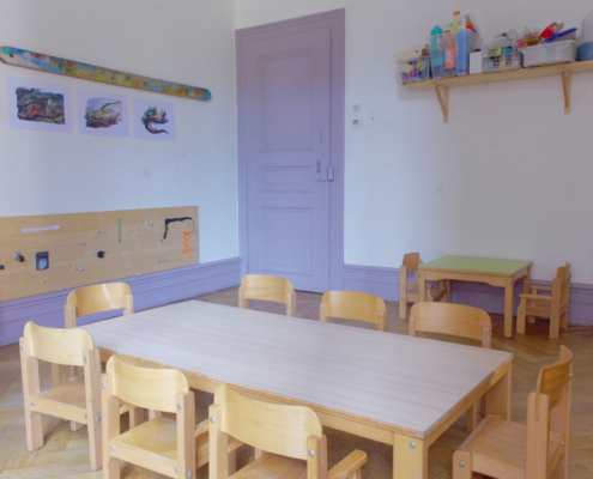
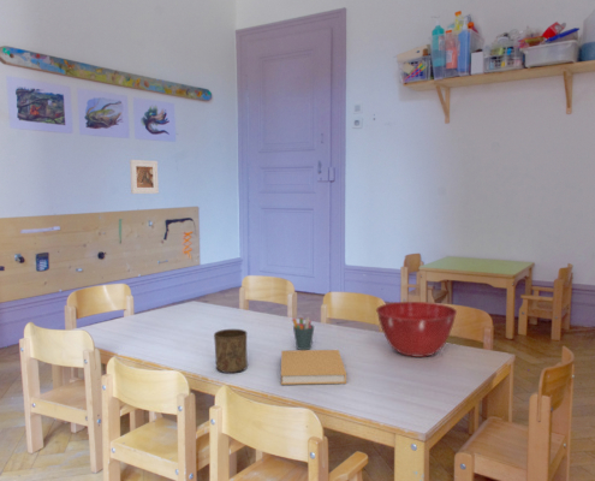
+ cup [213,328,249,374]
+ pen holder [291,316,315,350]
+ book [280,349,347,386]
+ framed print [129,159,160,195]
+ mixing bowl [375,301,458,358]
